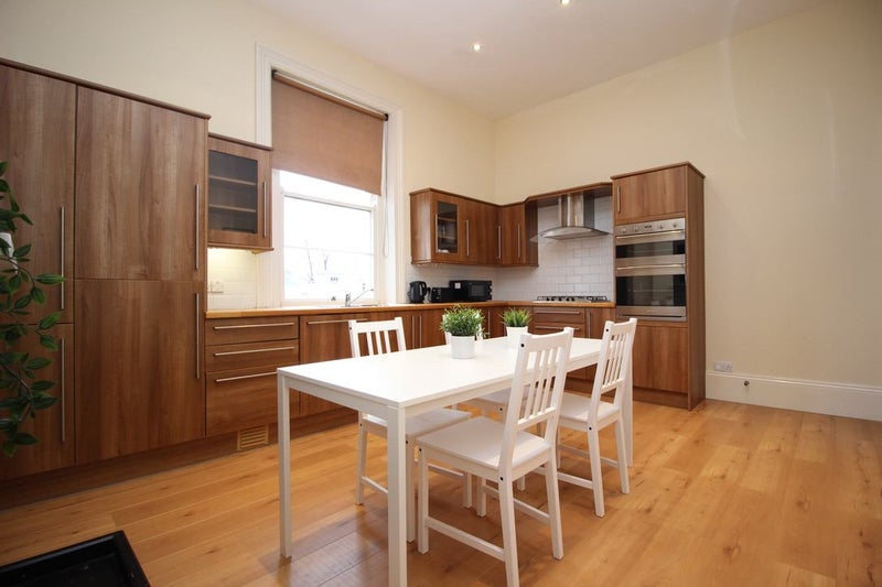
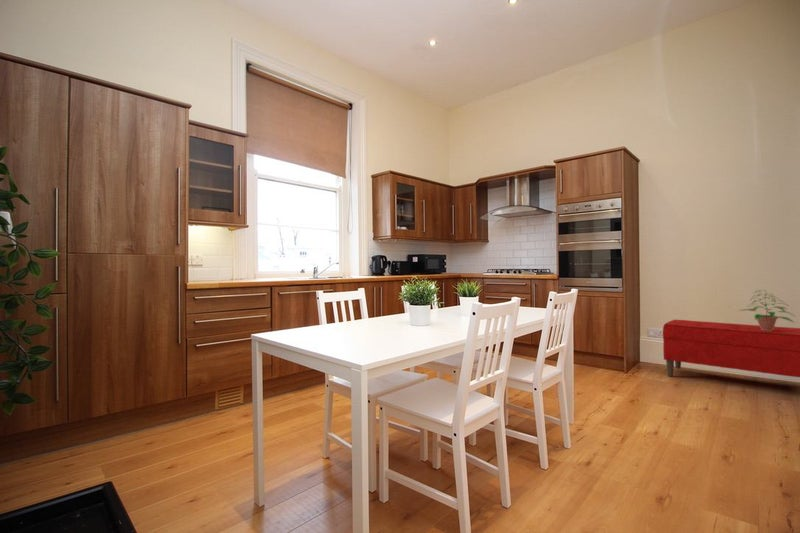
+ bench [662,319,800,378]
+ potted plant [739,289,796,331]
